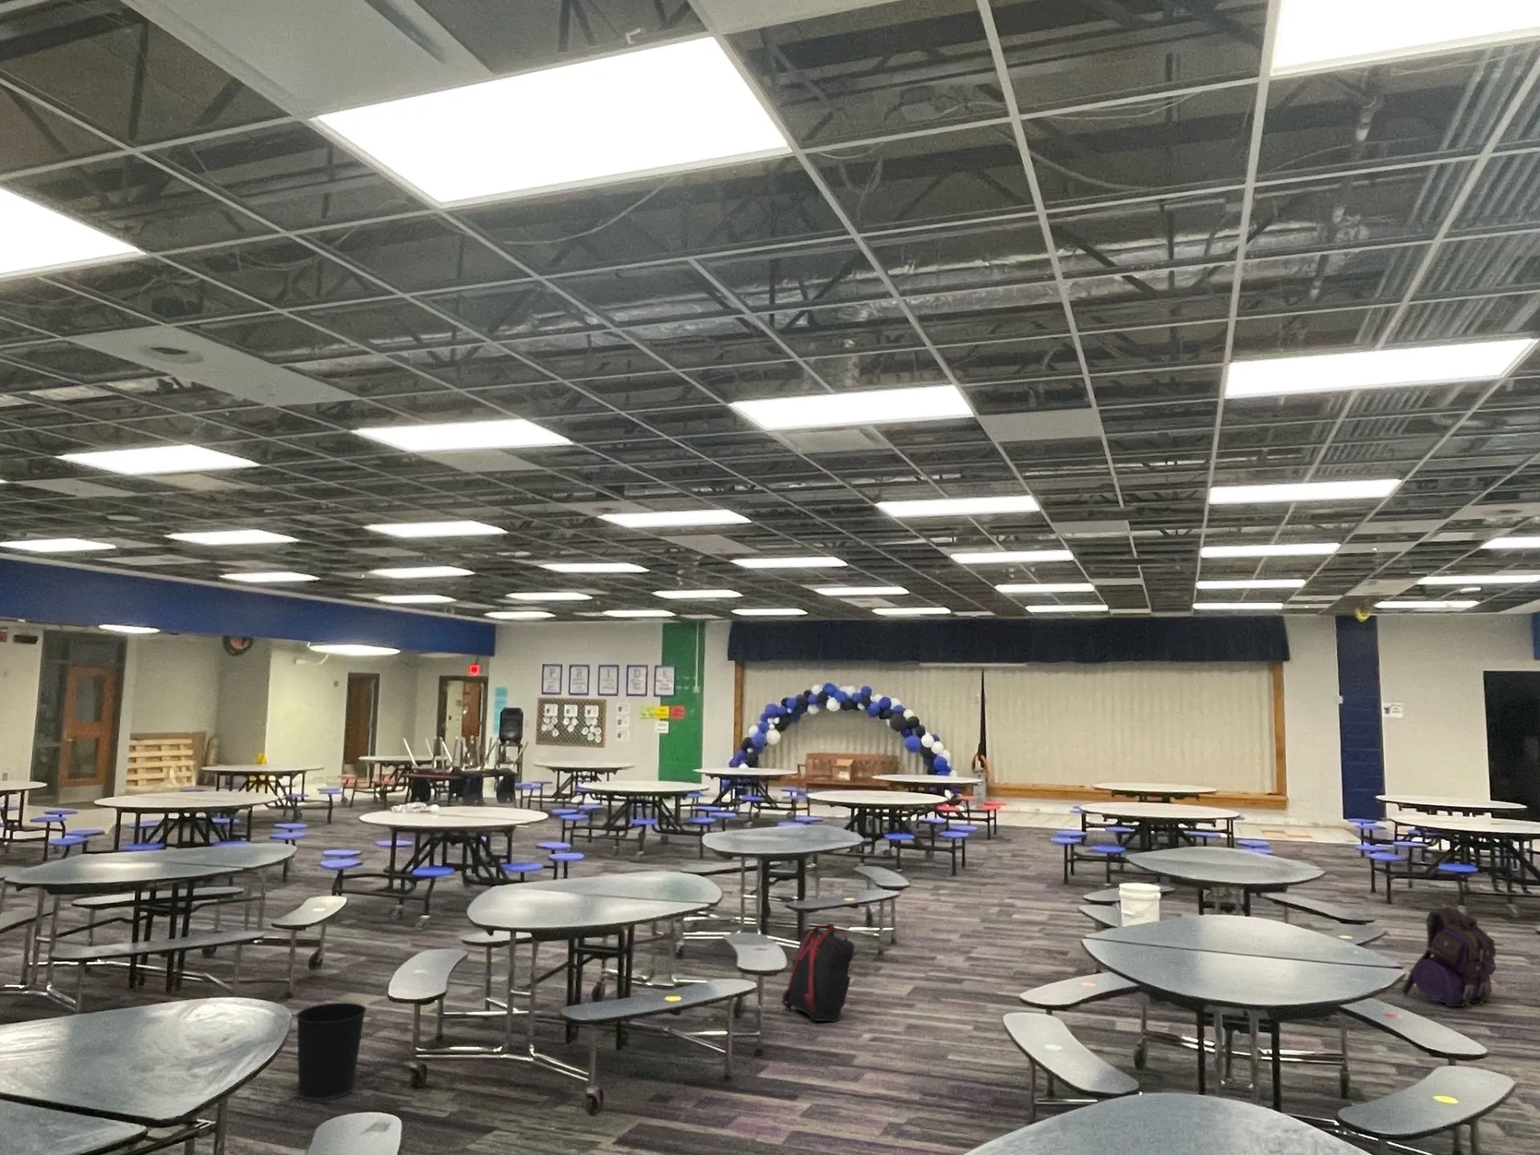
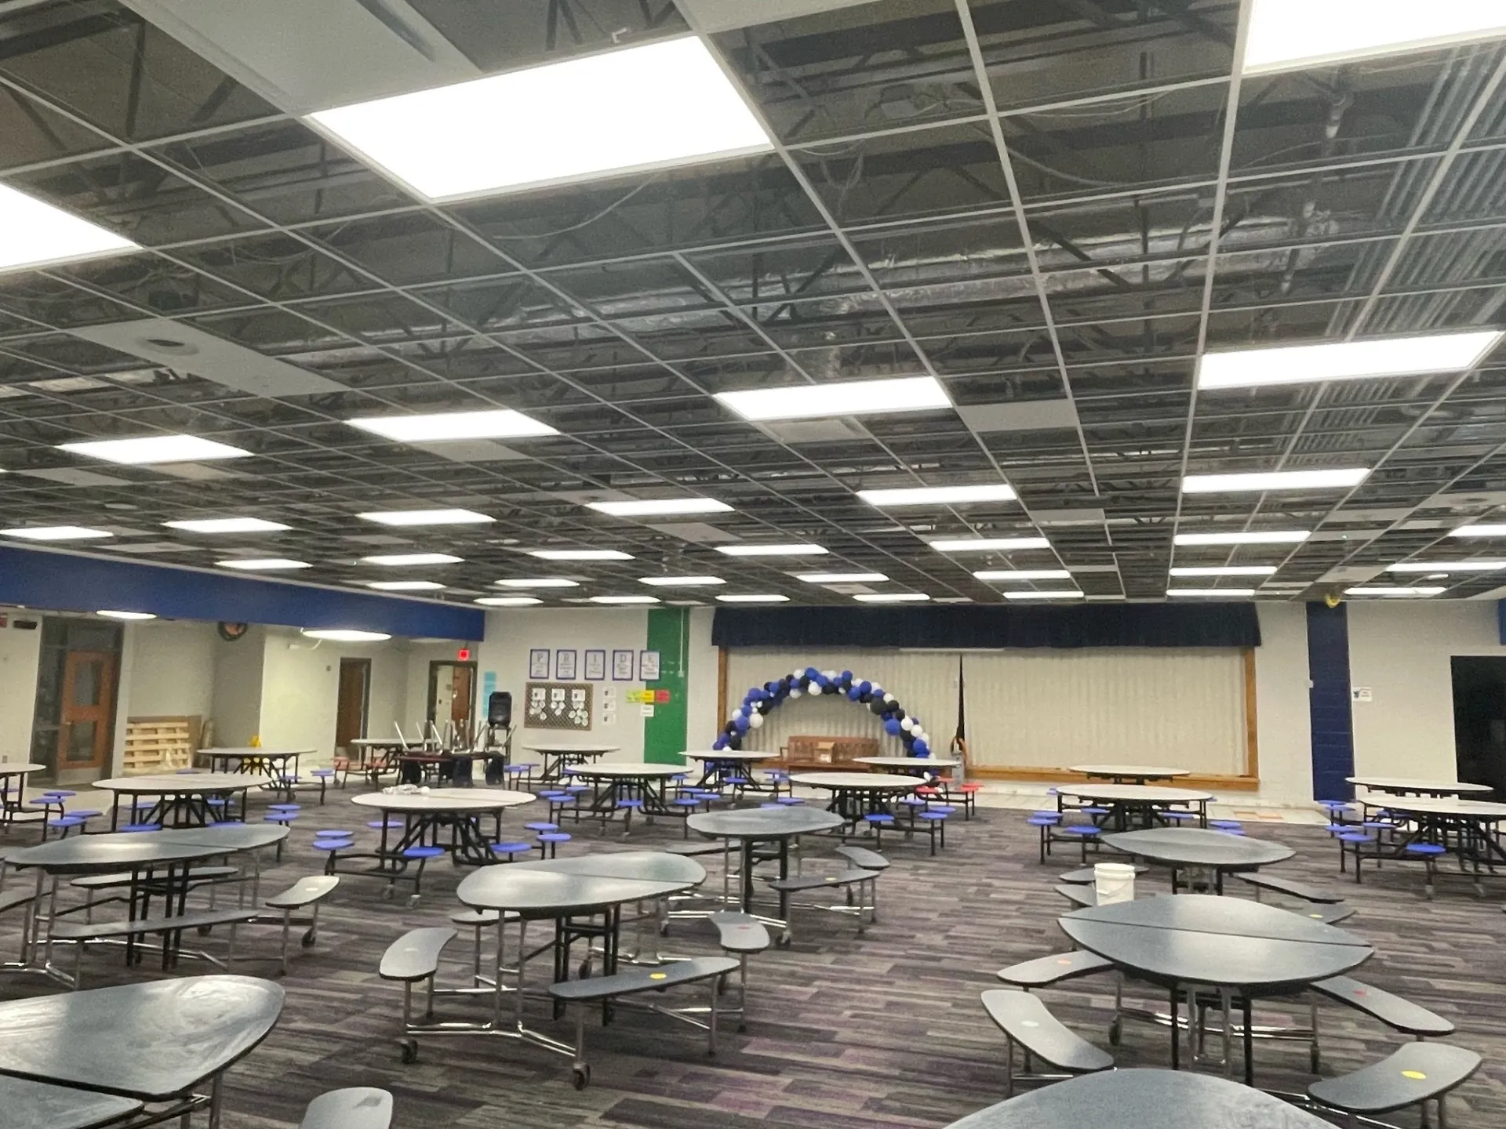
- wastebasket [295,1002,367,1102]
- backpack [781,922,855,1023]
- backpack [1399,905,1498,1008]
